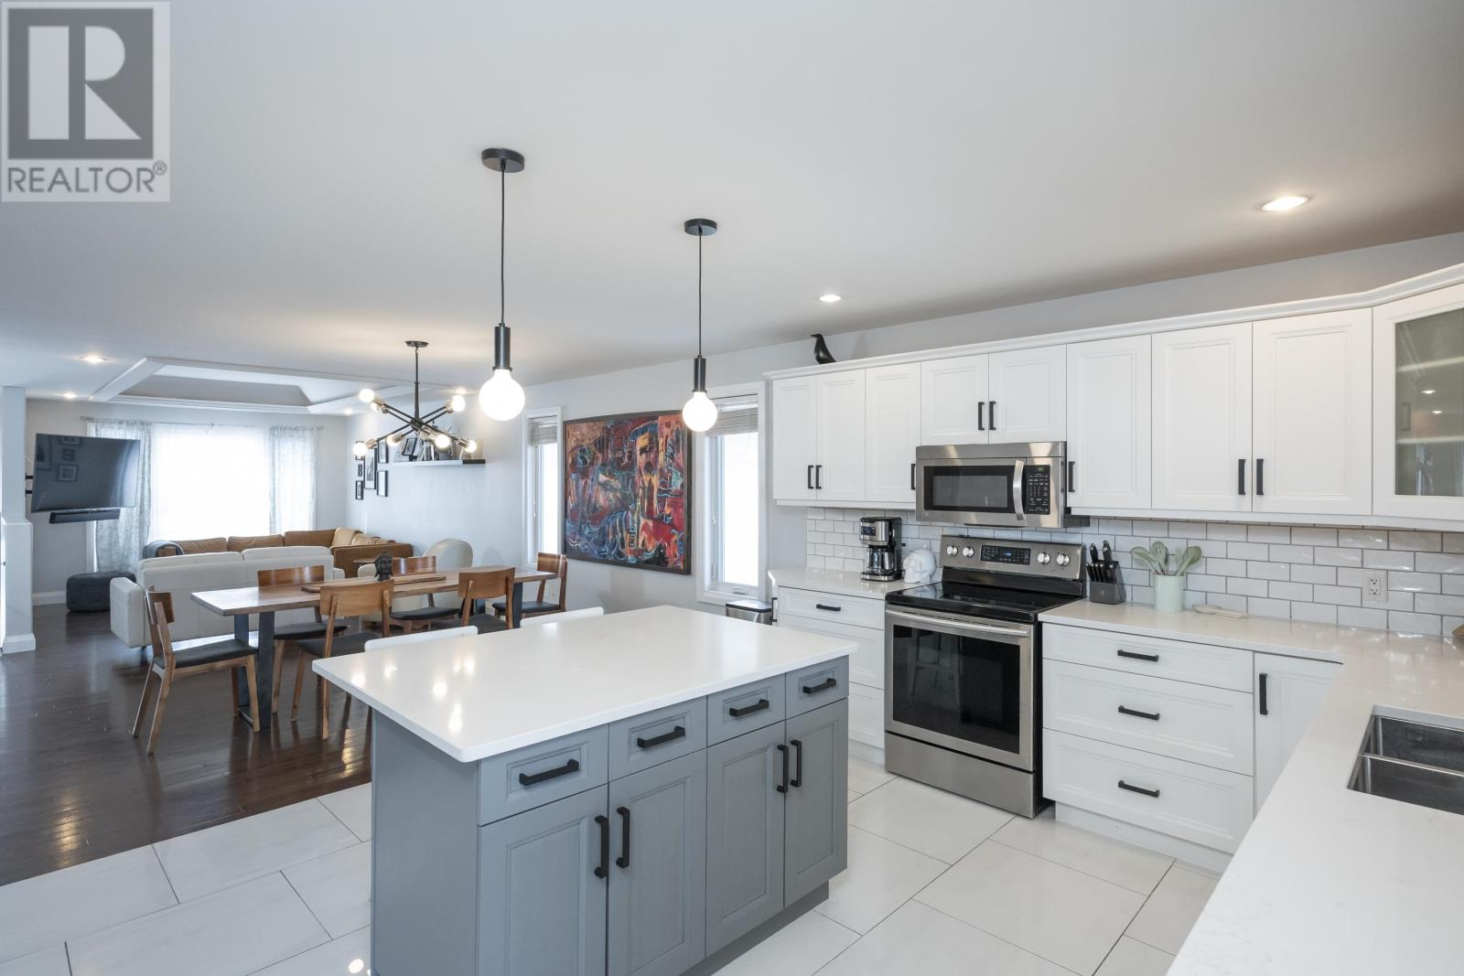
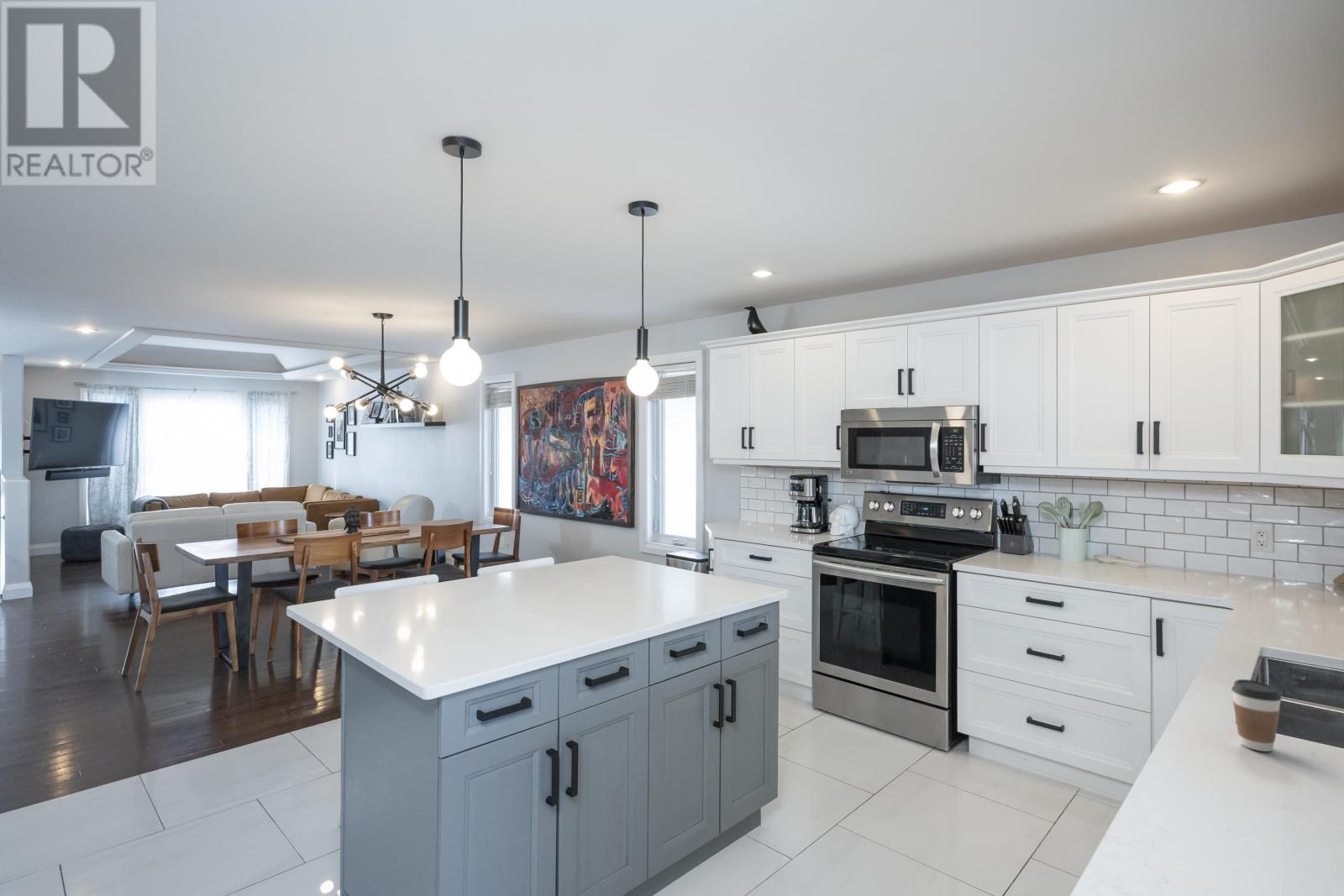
+ coffee cup [1231,679,1283,752]
